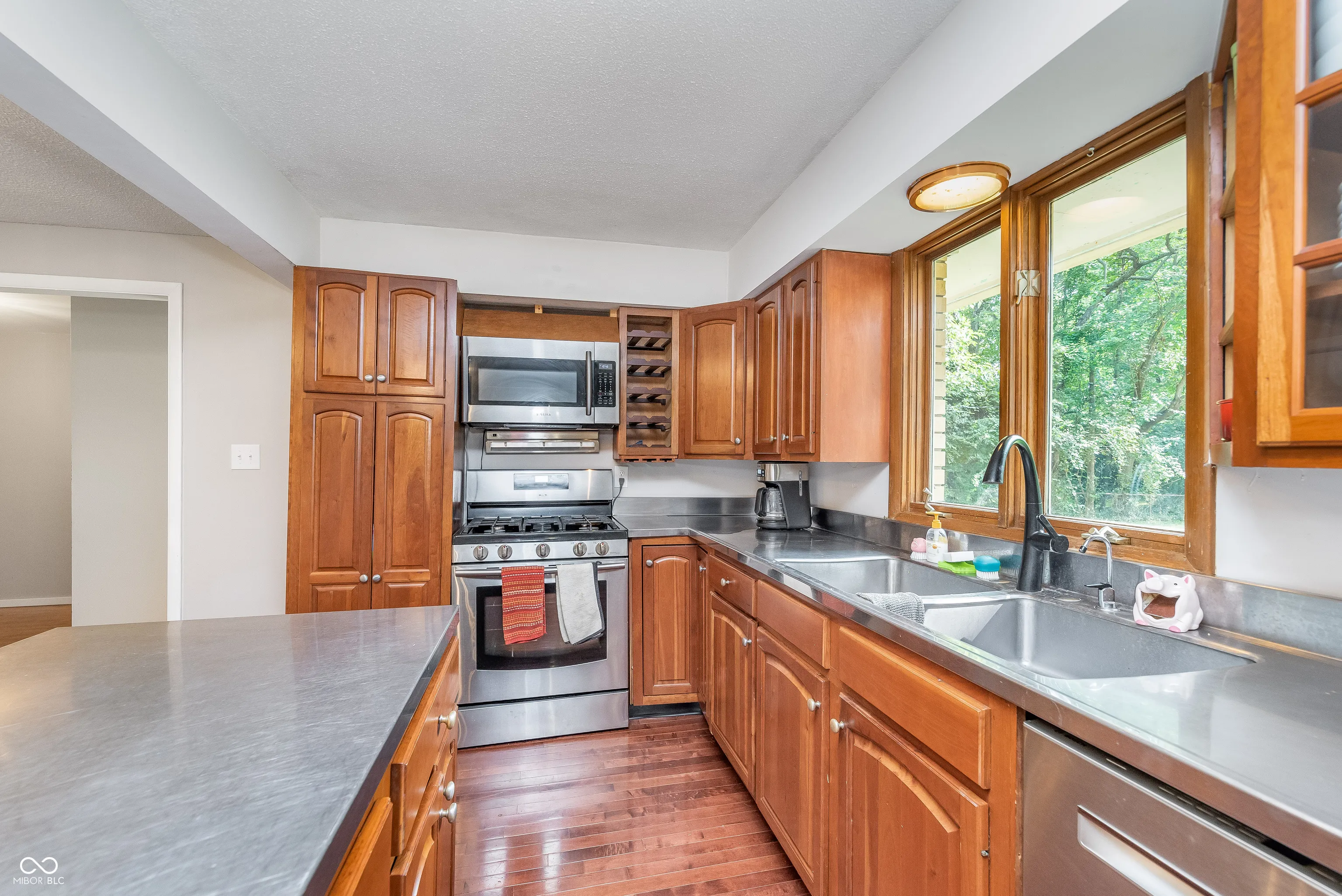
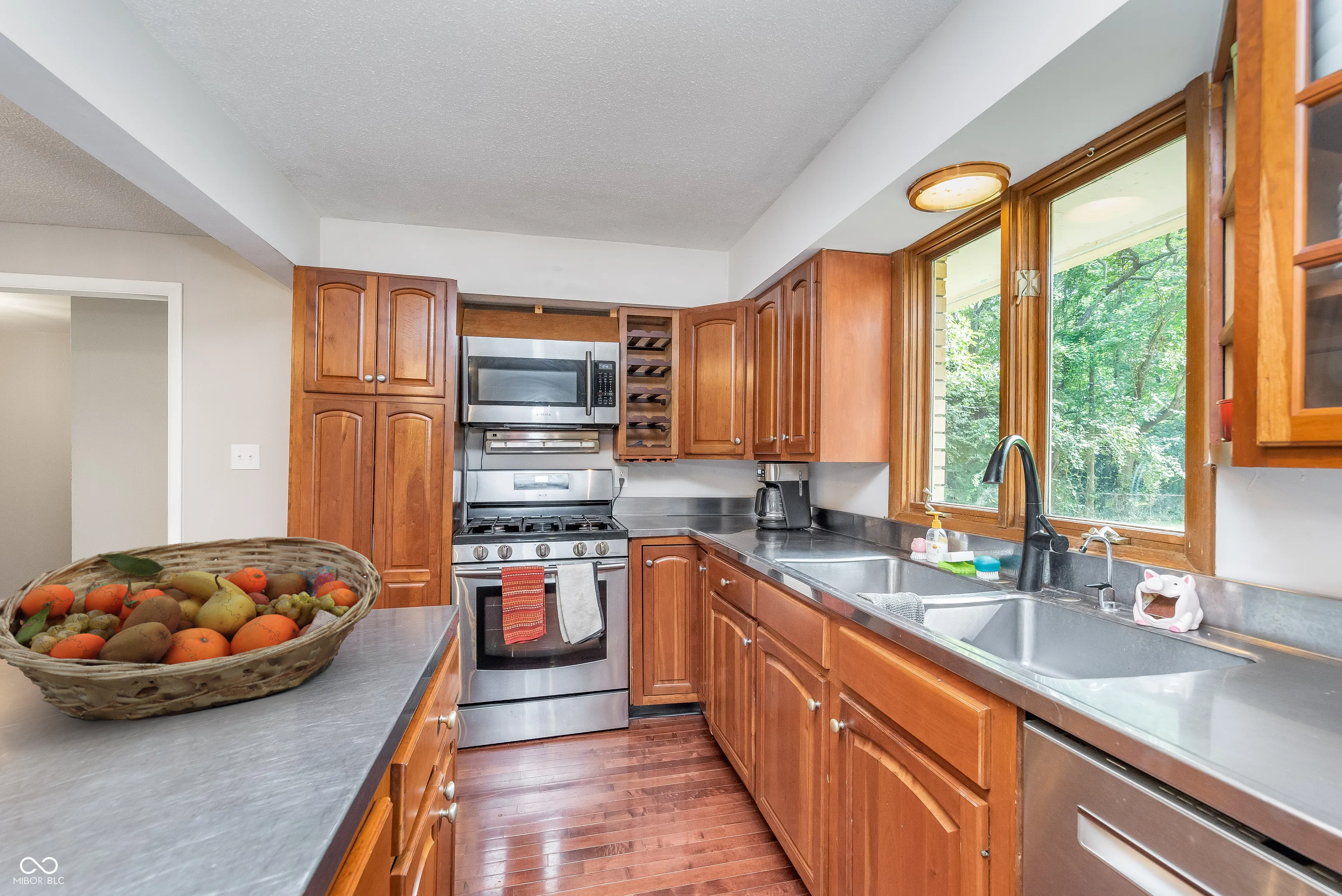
+ fruit basket [0,536,382,721]
